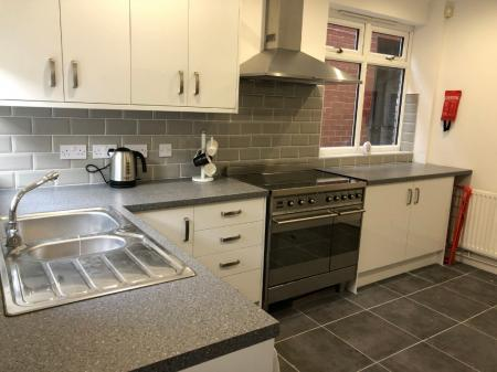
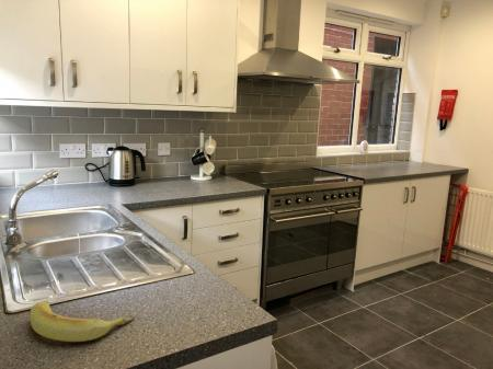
+ banana [28,300,136,343]
